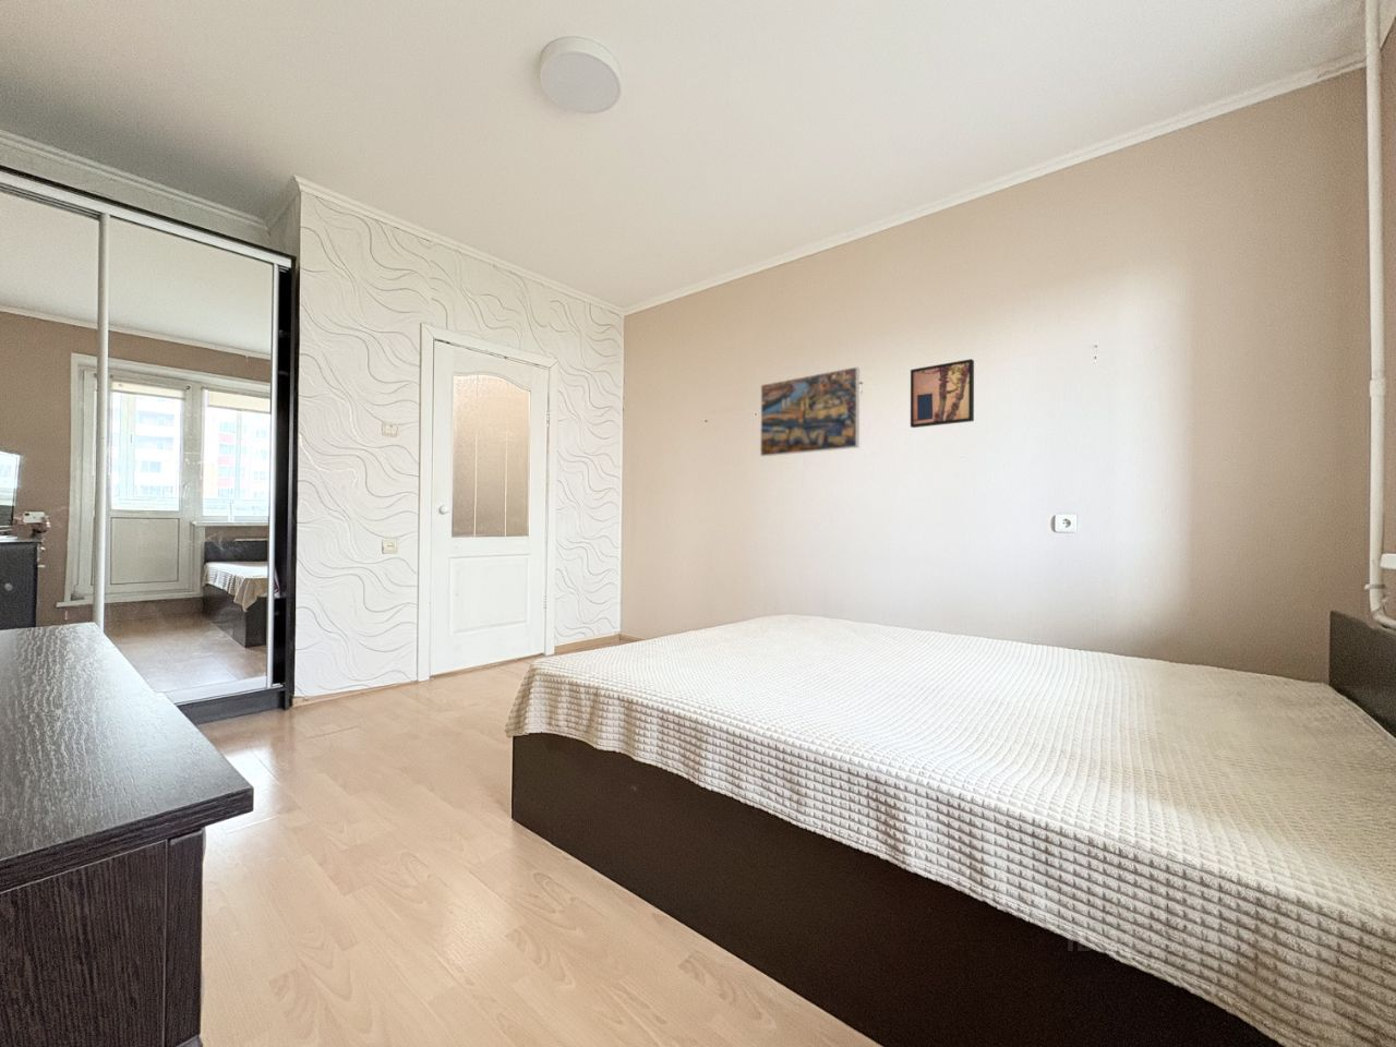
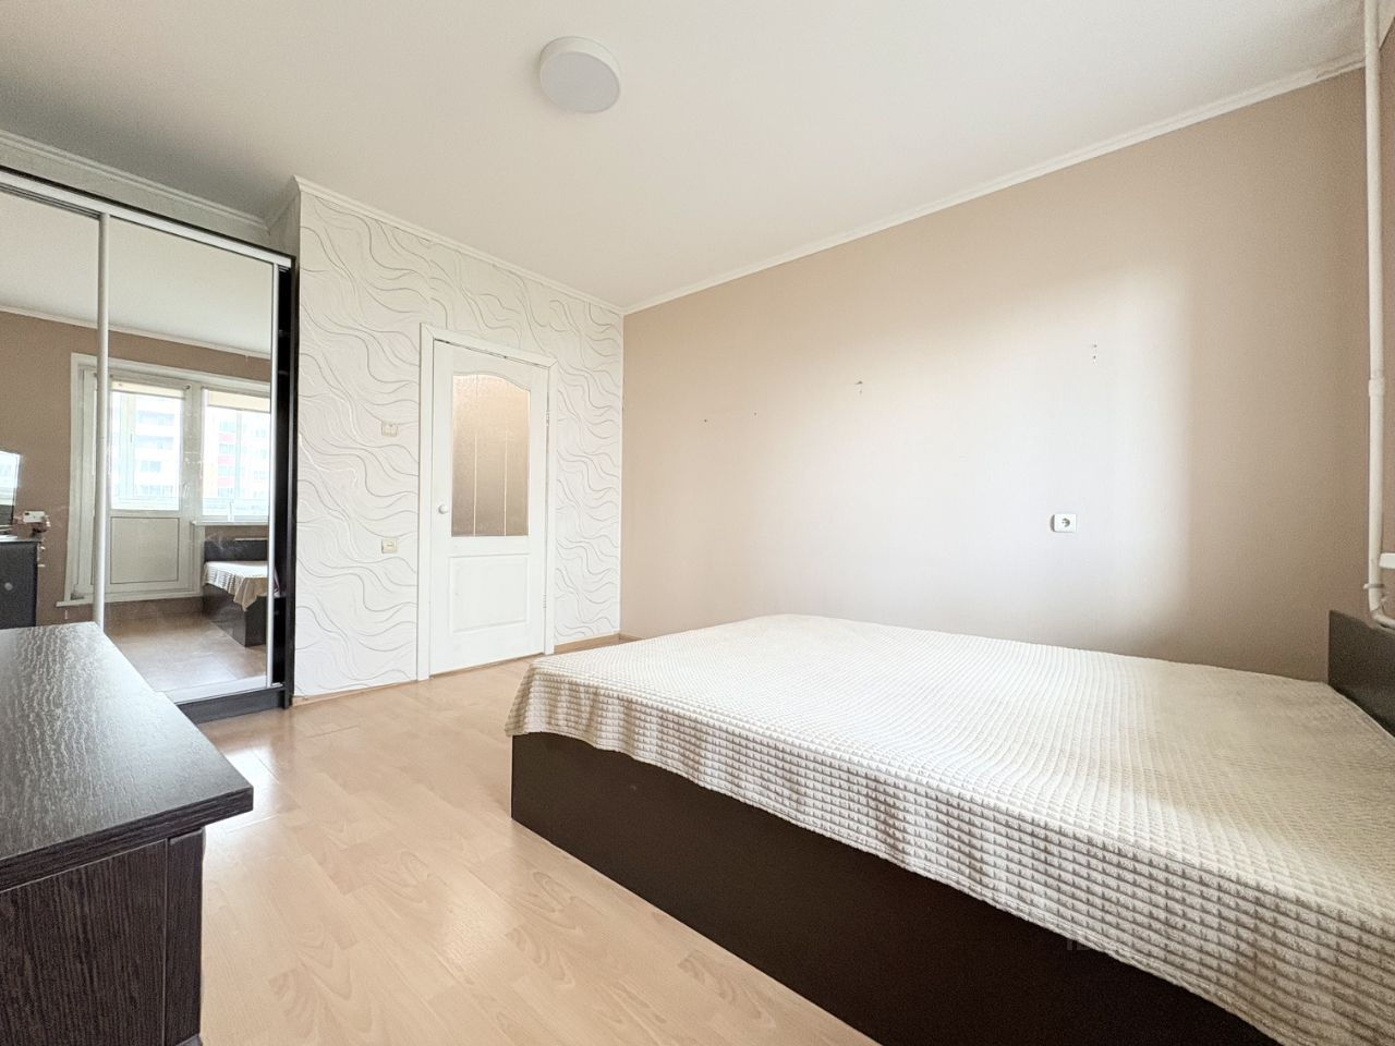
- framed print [760,365,861,458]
- wall art [909,357,975,429]
